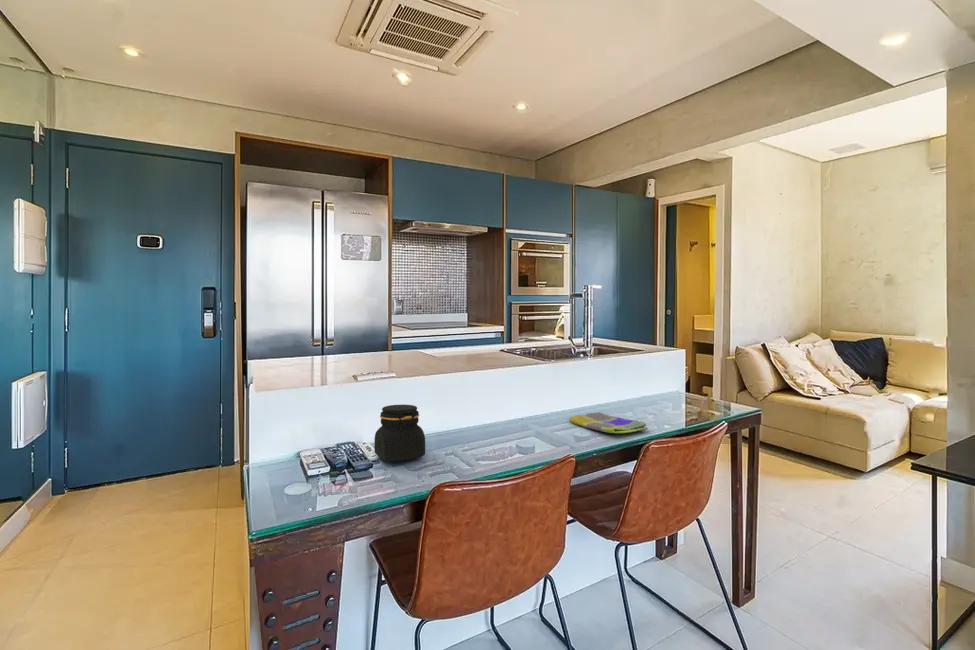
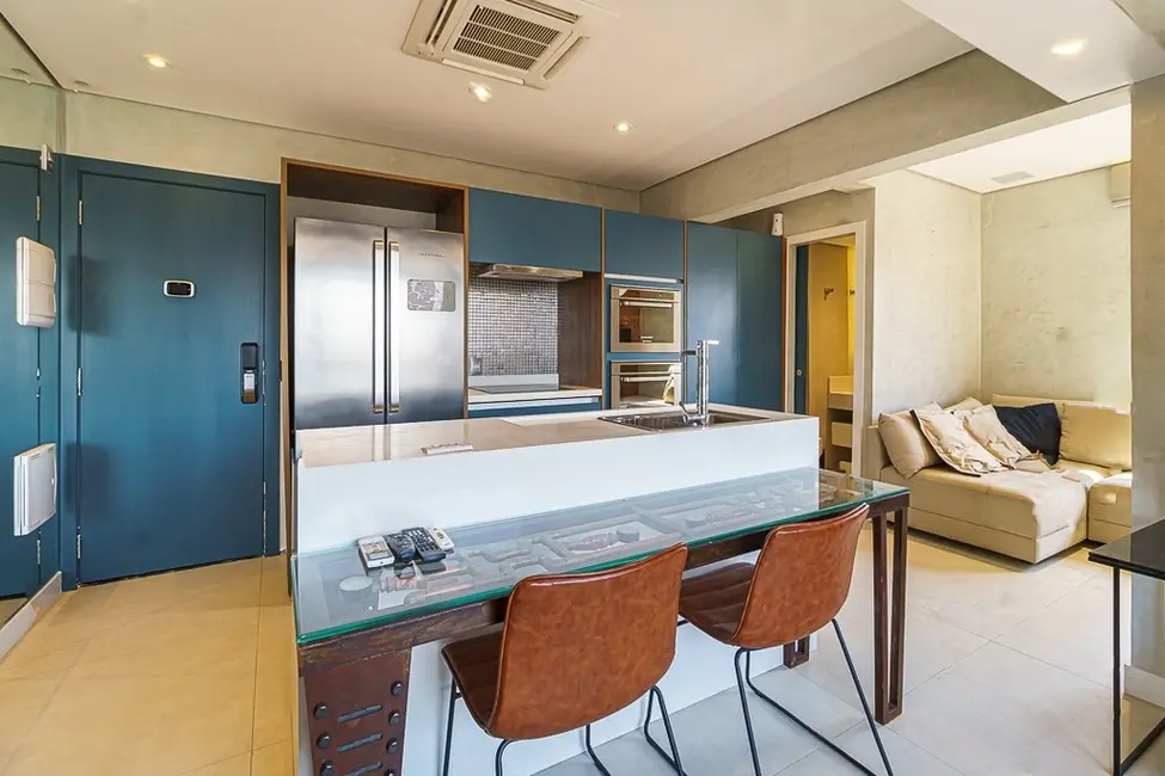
- jar [374,404,426,462]
- dish towel [568,411,649,434]
